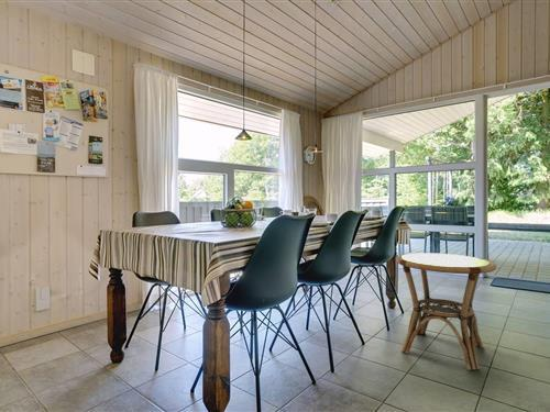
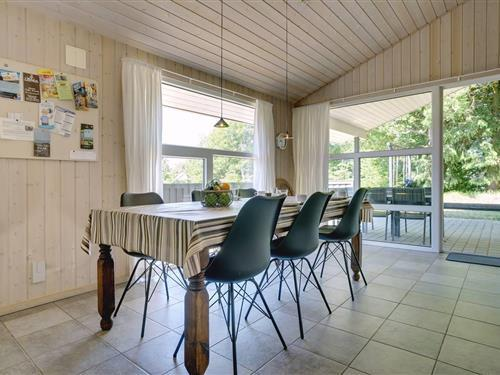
- side table [396,252,497,371]
